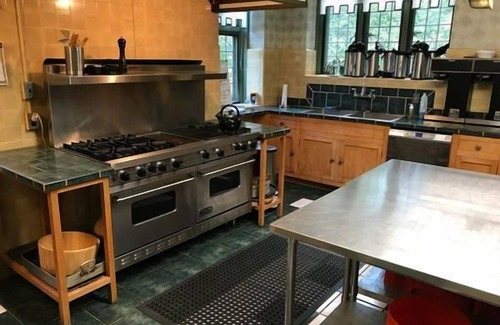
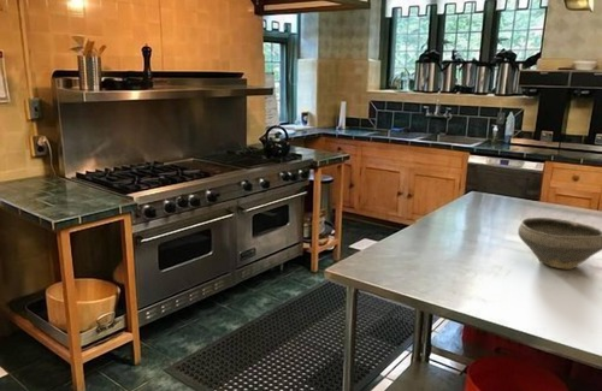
+ bowl [517,217,602,271]
